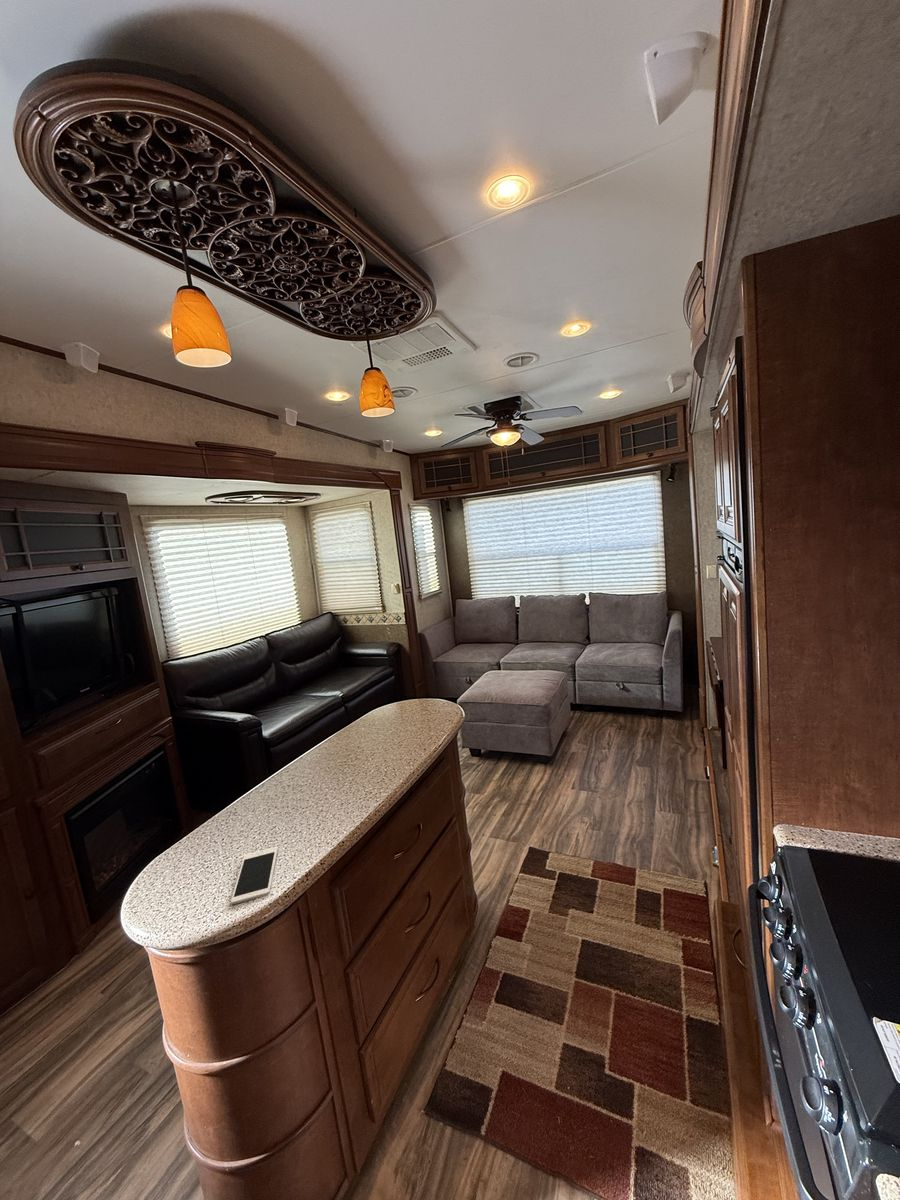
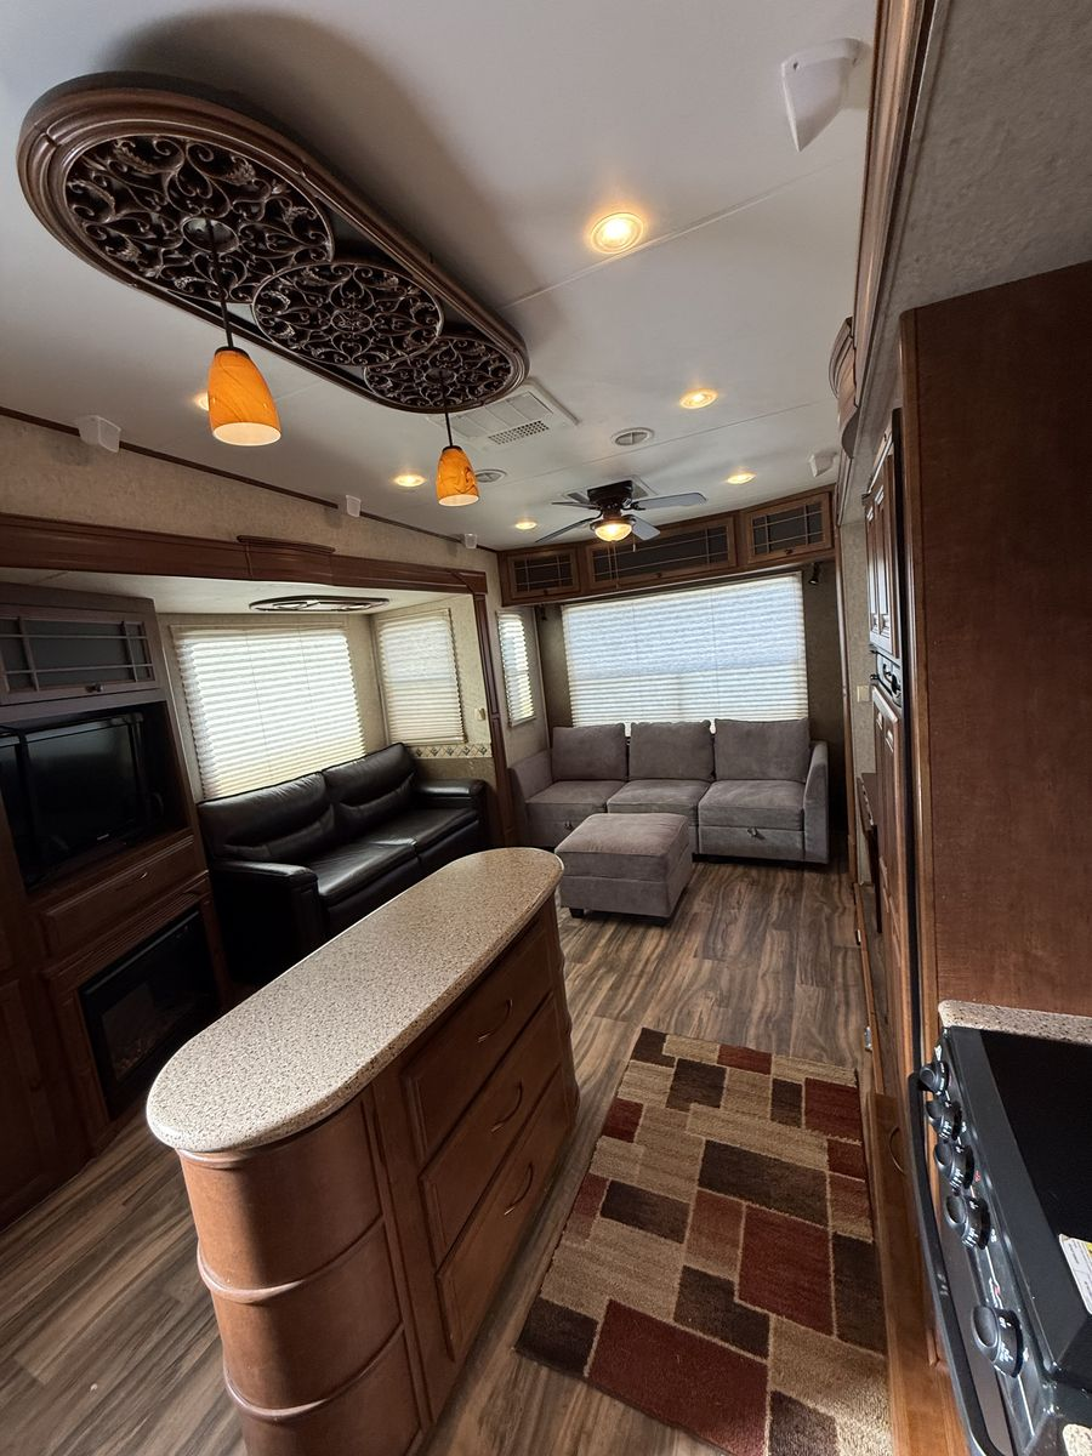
- cell phone [230,846,279,905]
